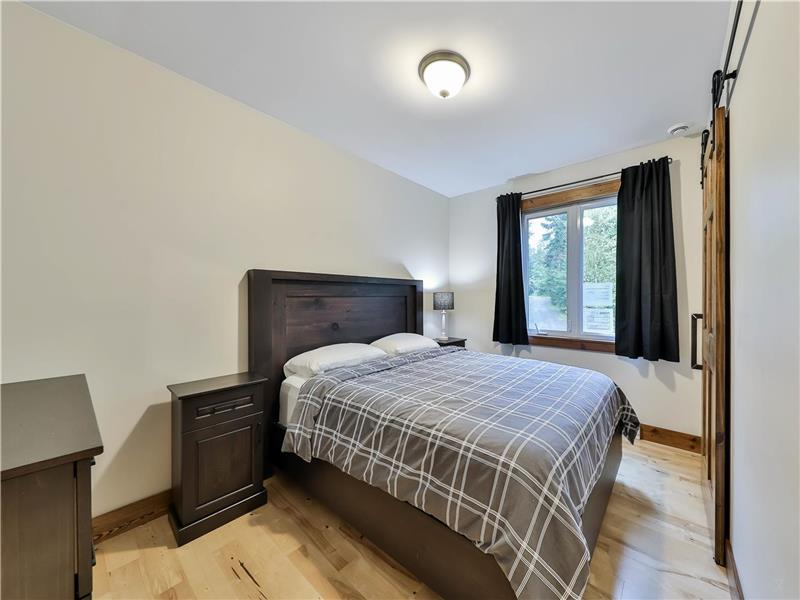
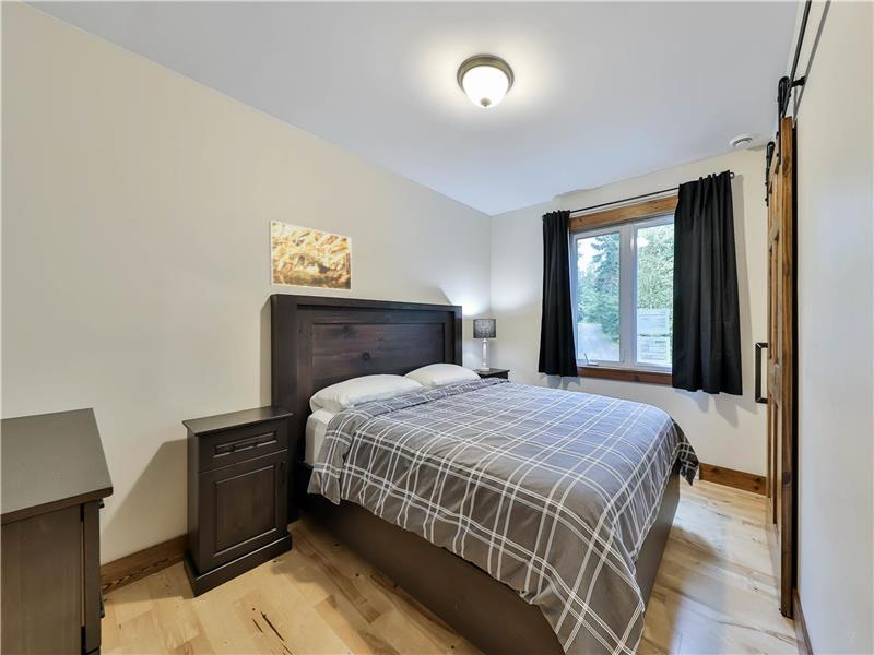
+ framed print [268,219,353,293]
